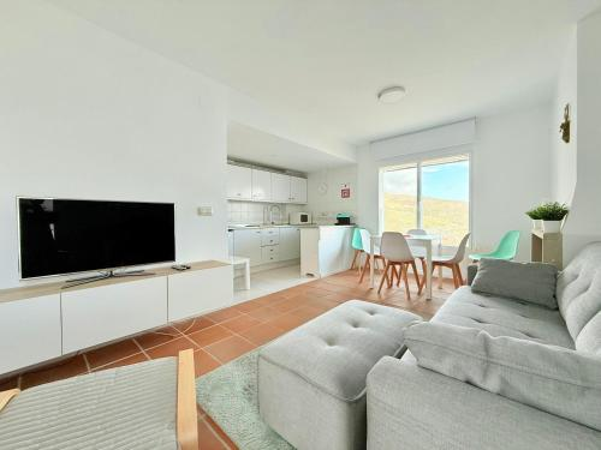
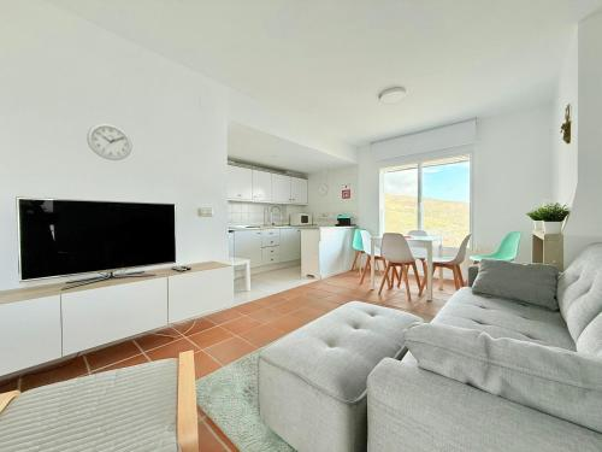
+ wall clock [85,122,134,162]
